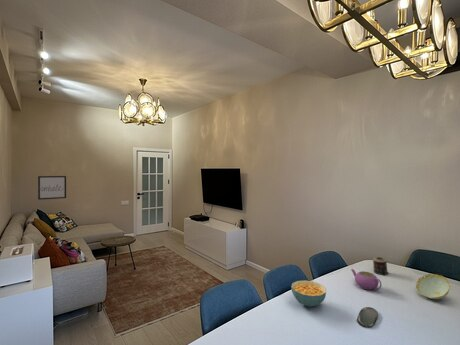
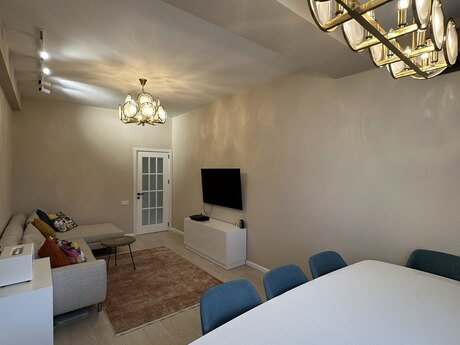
- cereal bowl [290,279,327,308]
- teapot [350,268,382,291]
- wall art [37,175,67,201]
- oval tray [356,306,379,328]
- decorative bowl [415,273,451,300]
- candle [372,256,390,276]
